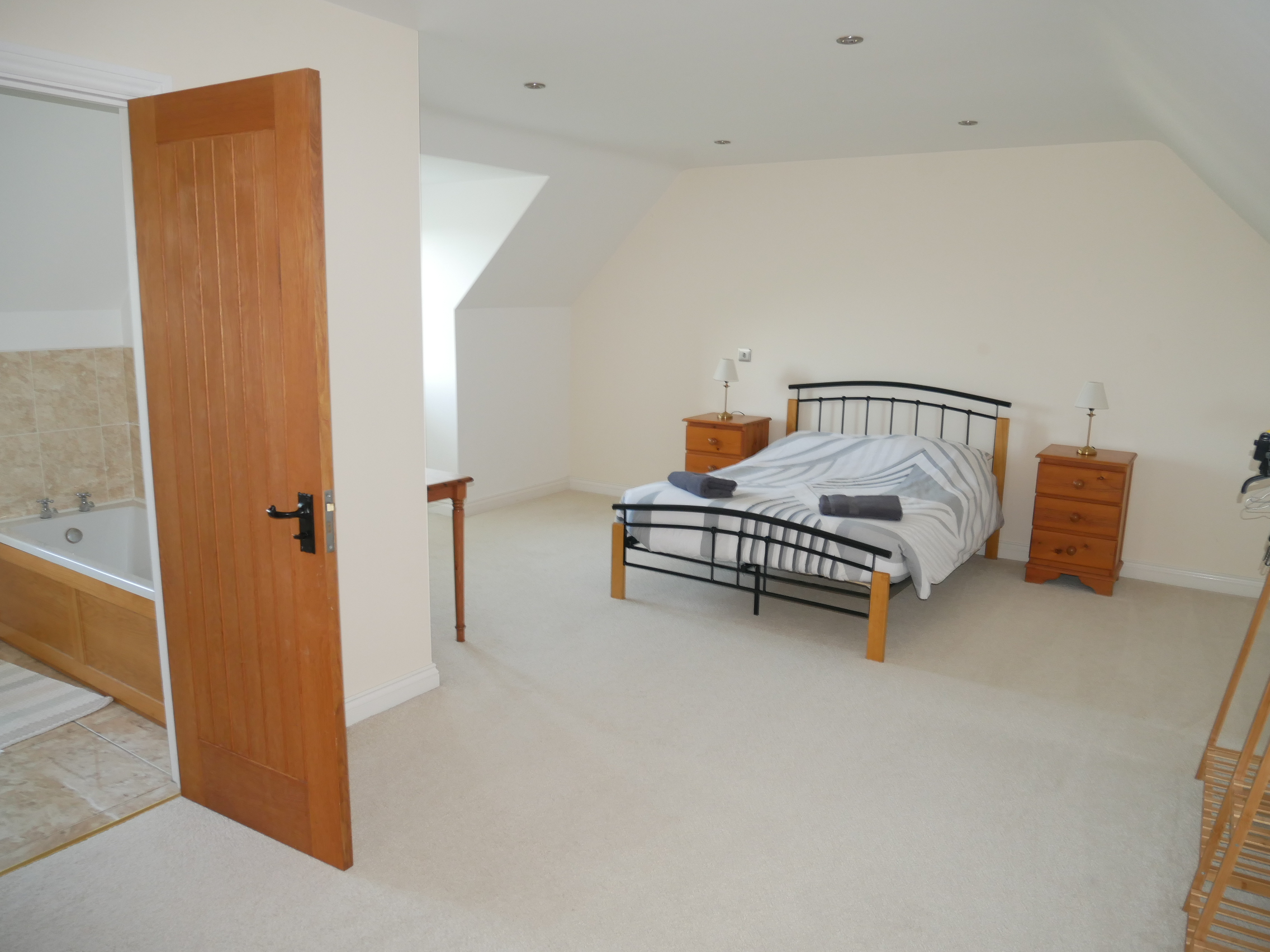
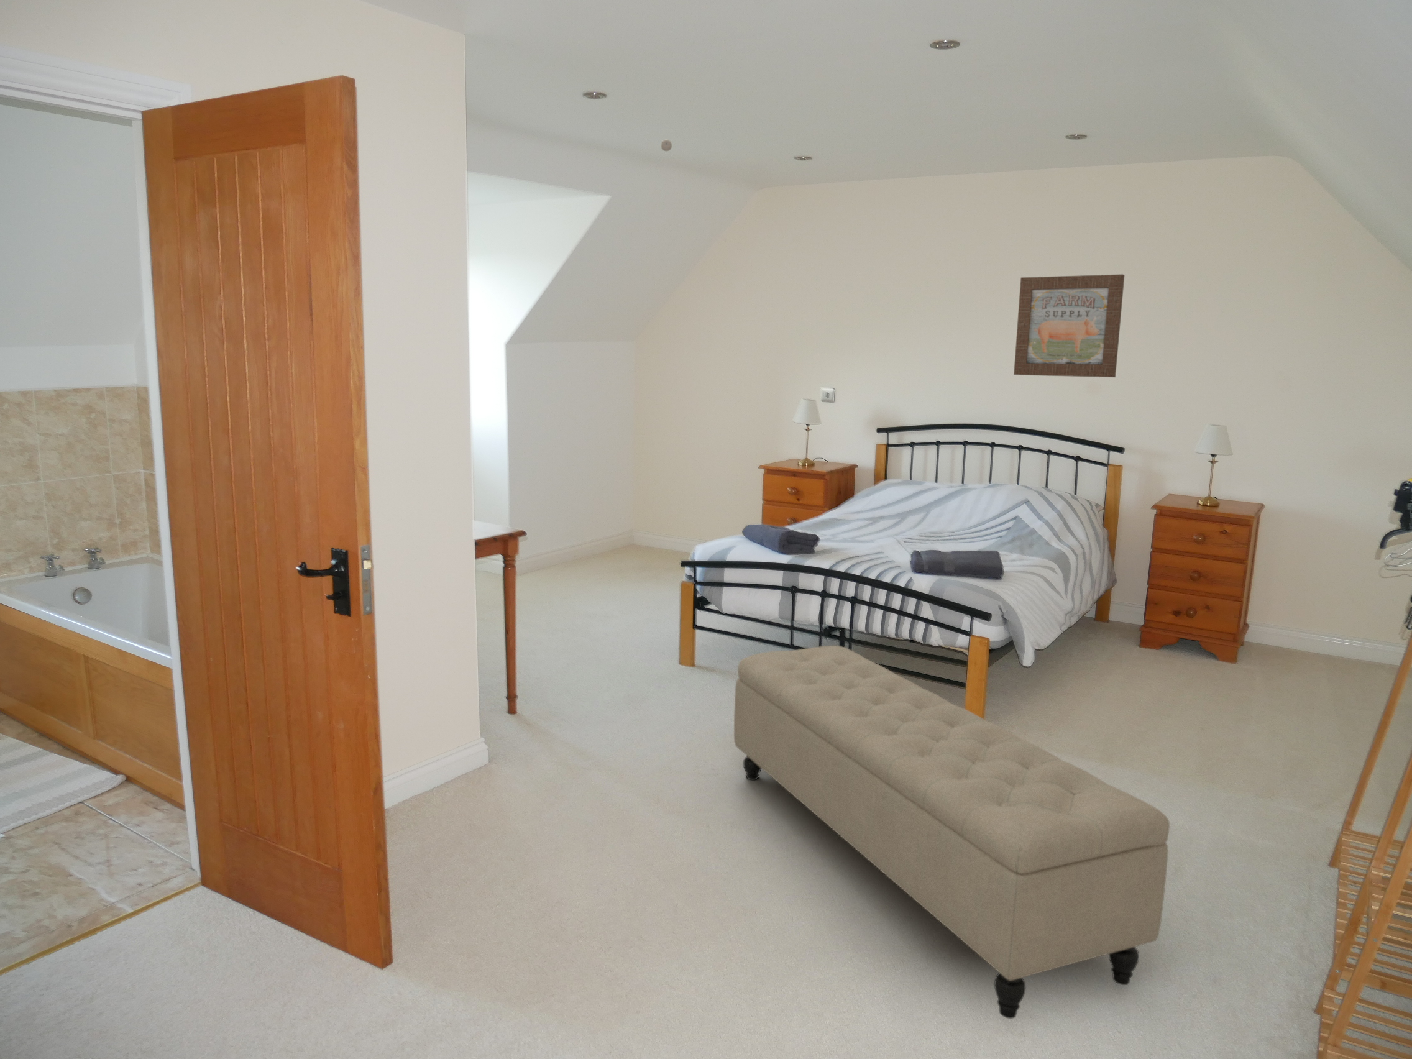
+ eyeball [660,139,673,151]
+ wall art [1013,274,1125,378]
+ bench [734,645,1171,1019]
